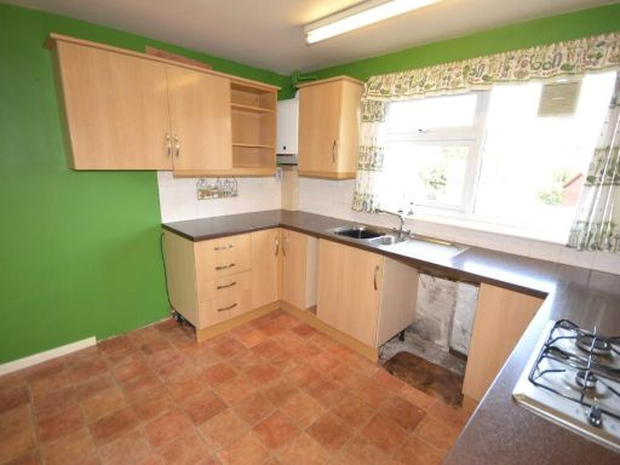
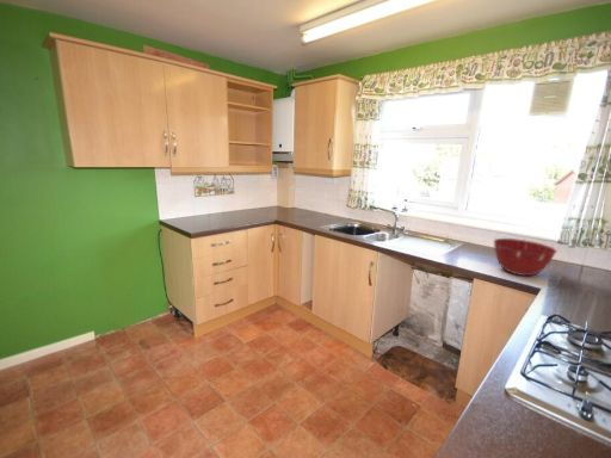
+ mixing bowl [493,237,558,277]
